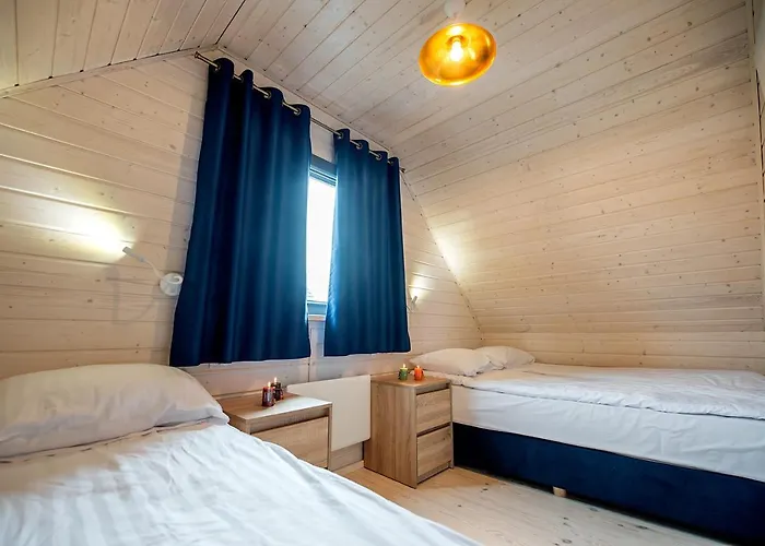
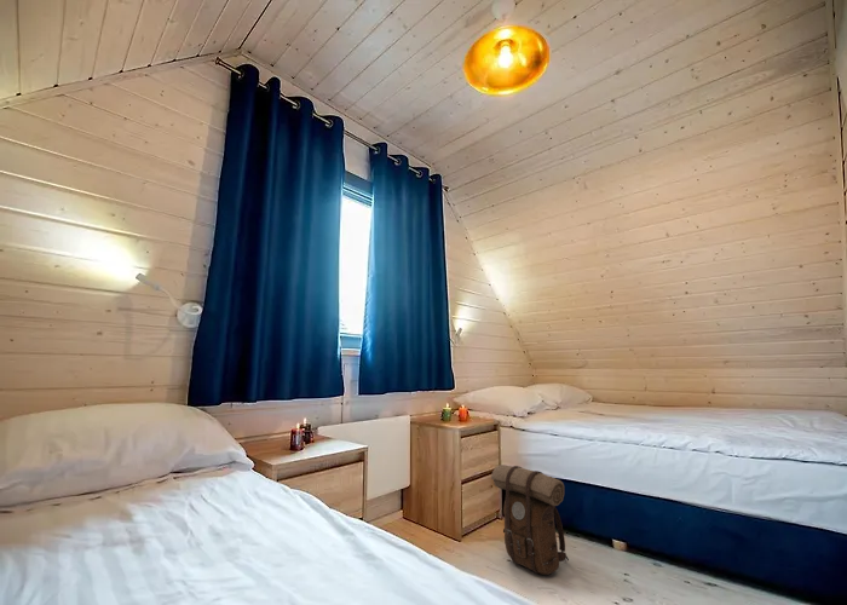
+ backpack [490,463,570,576]
